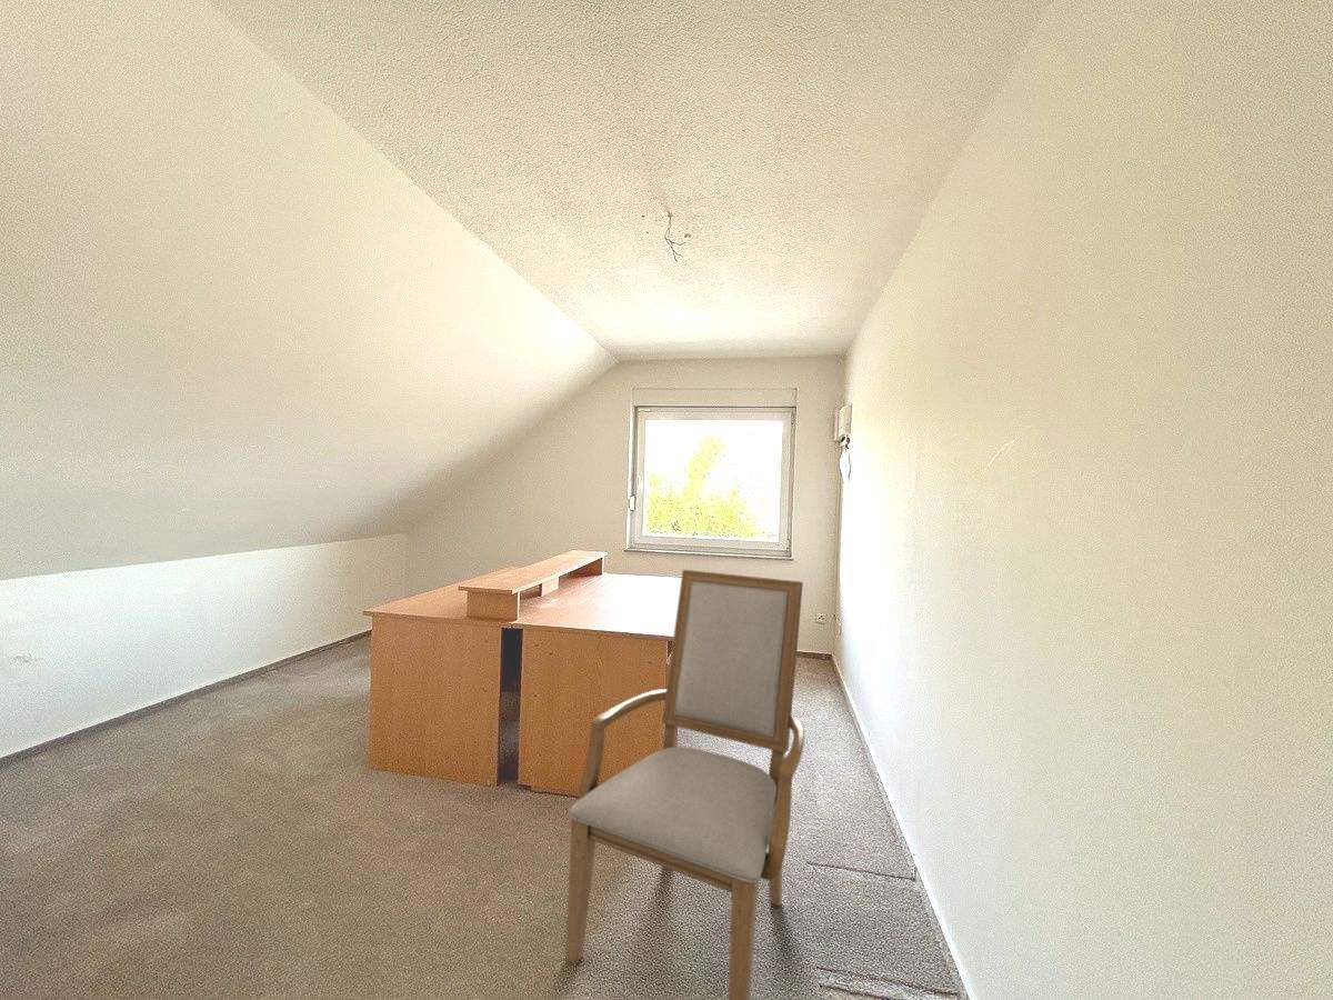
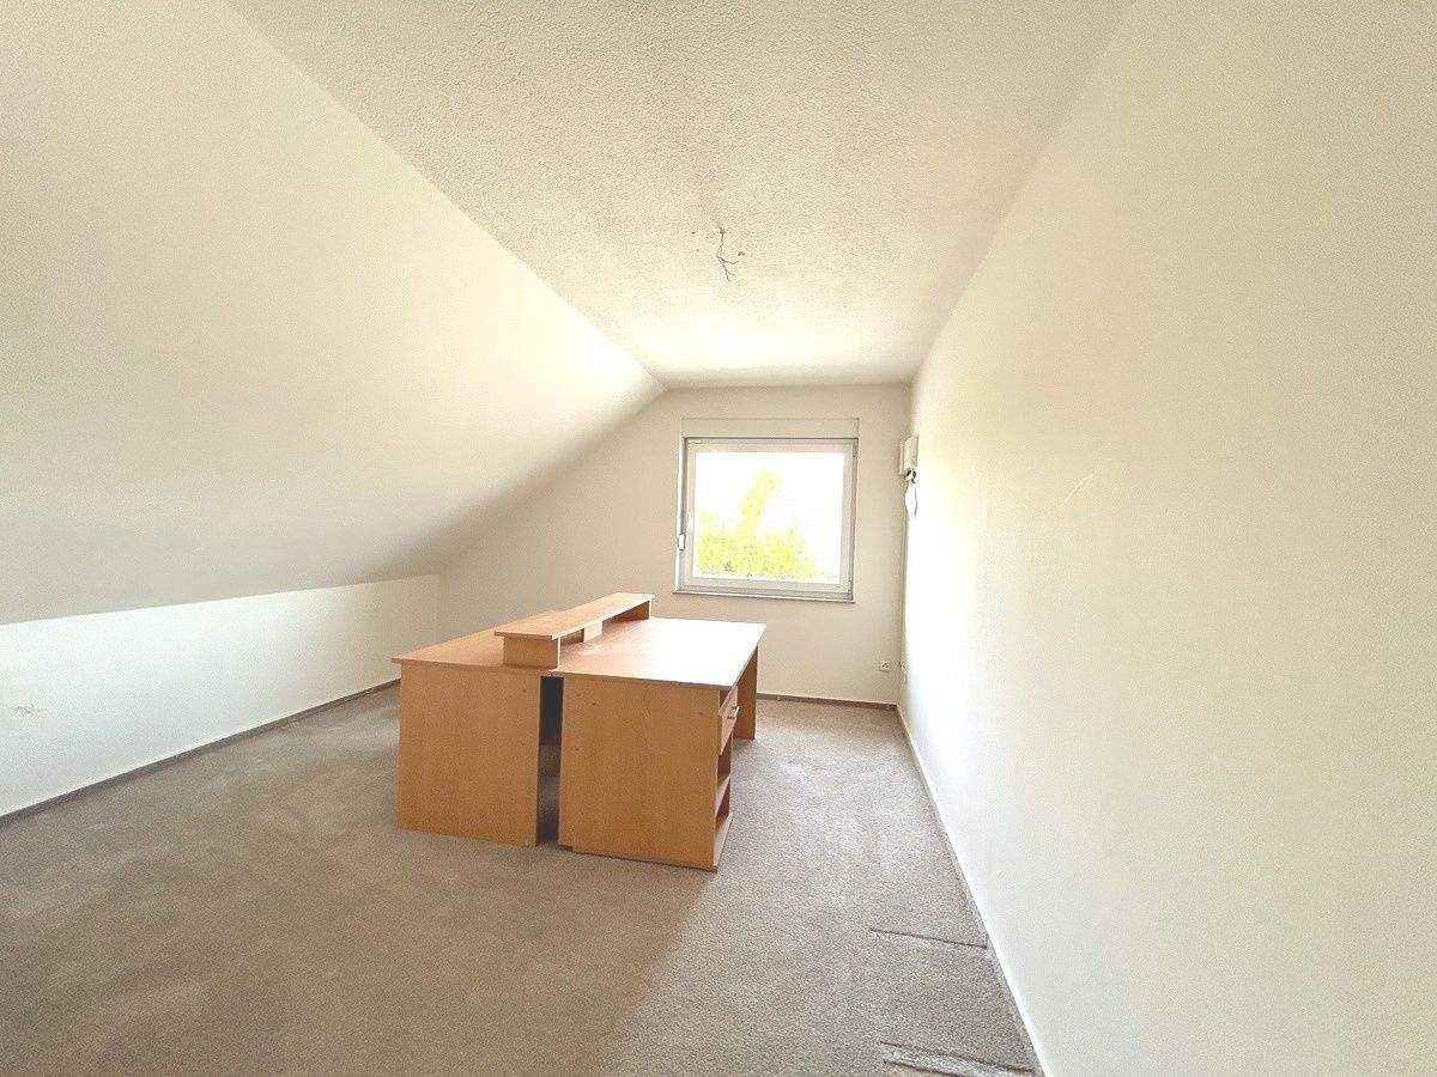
- chair [564,569,805,1000]
